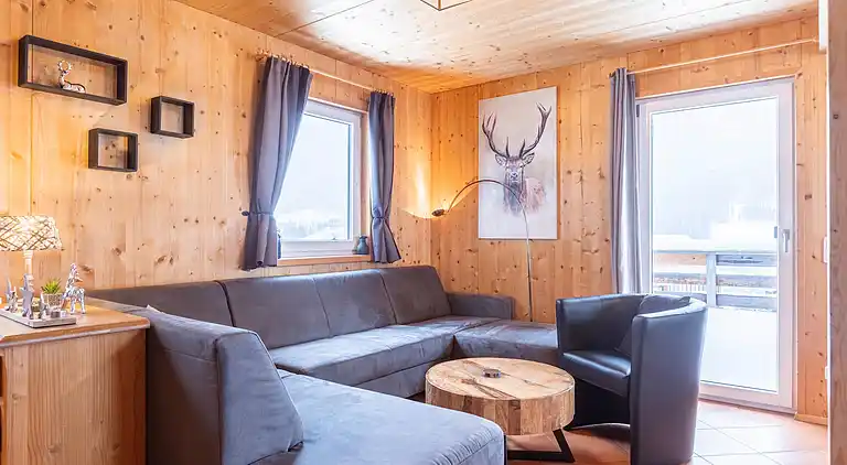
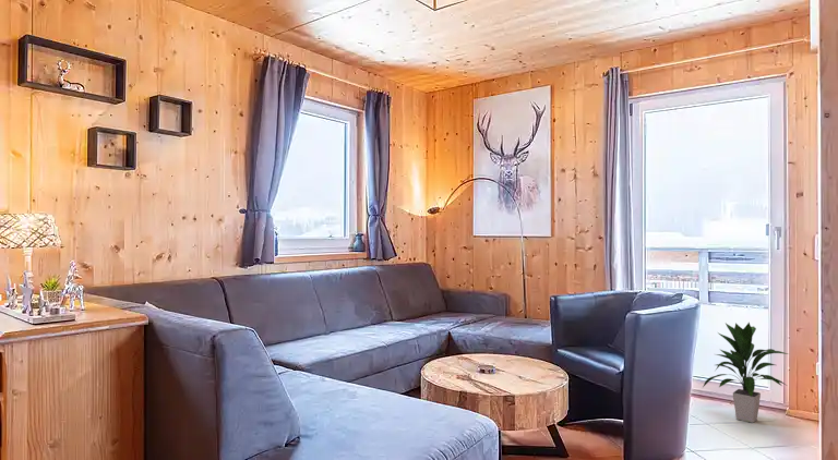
+ indoor plant [702,322,789,424]
